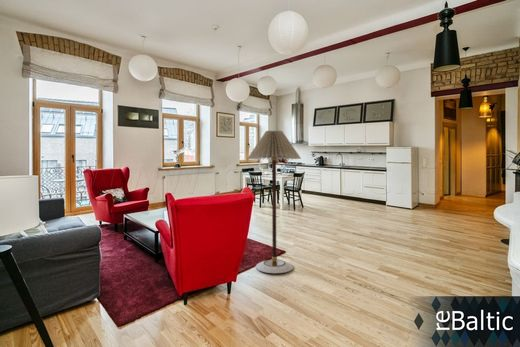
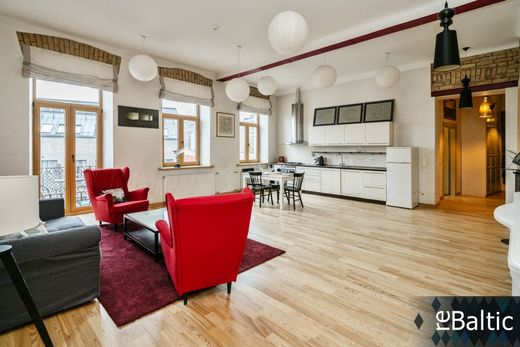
- floor lamp [246,129,302,274]
